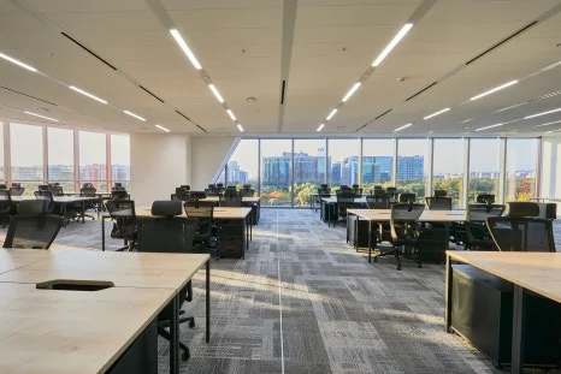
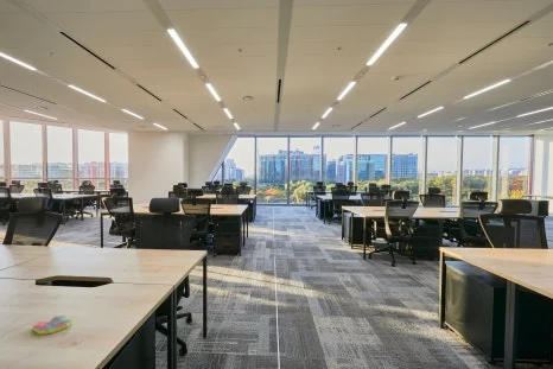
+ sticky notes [31,314,74,336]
